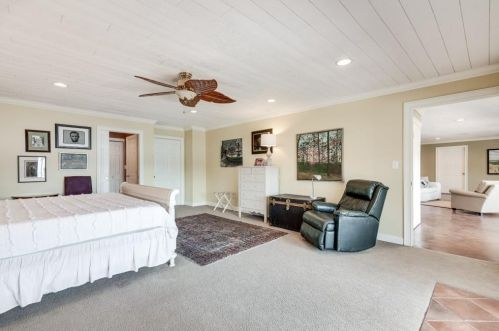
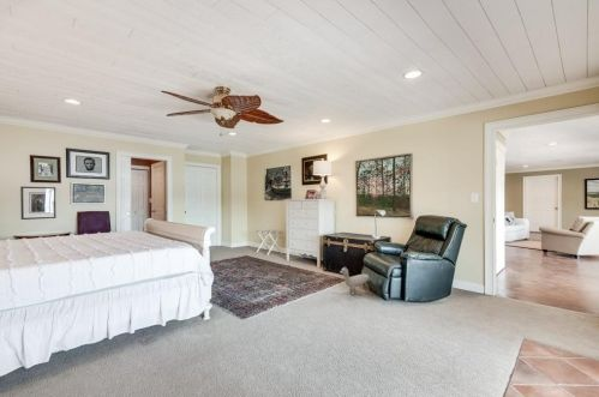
+ plush toy [339,266,371,295]
